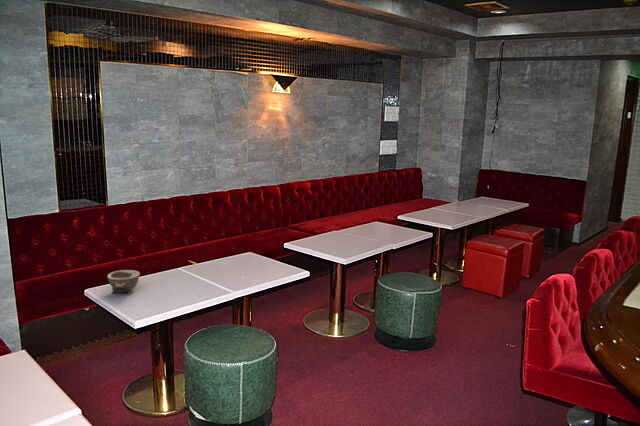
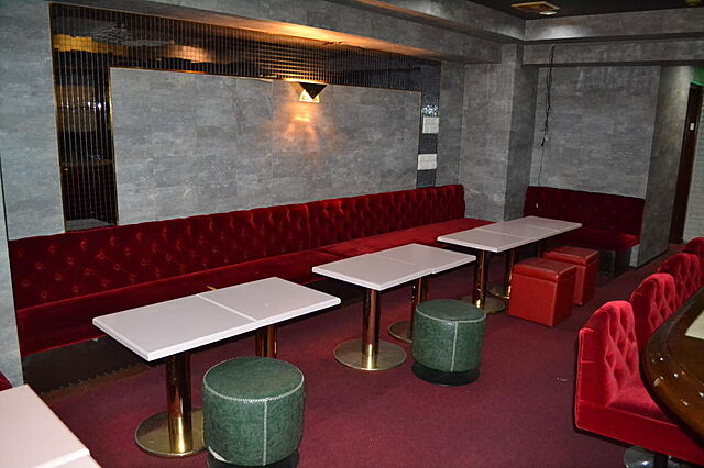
- ashtray [106,269,141,294]
